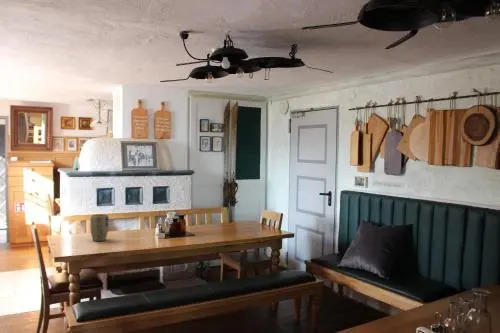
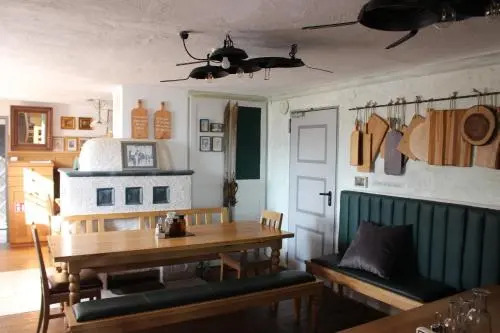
- plant pot [89,213,110,242]
